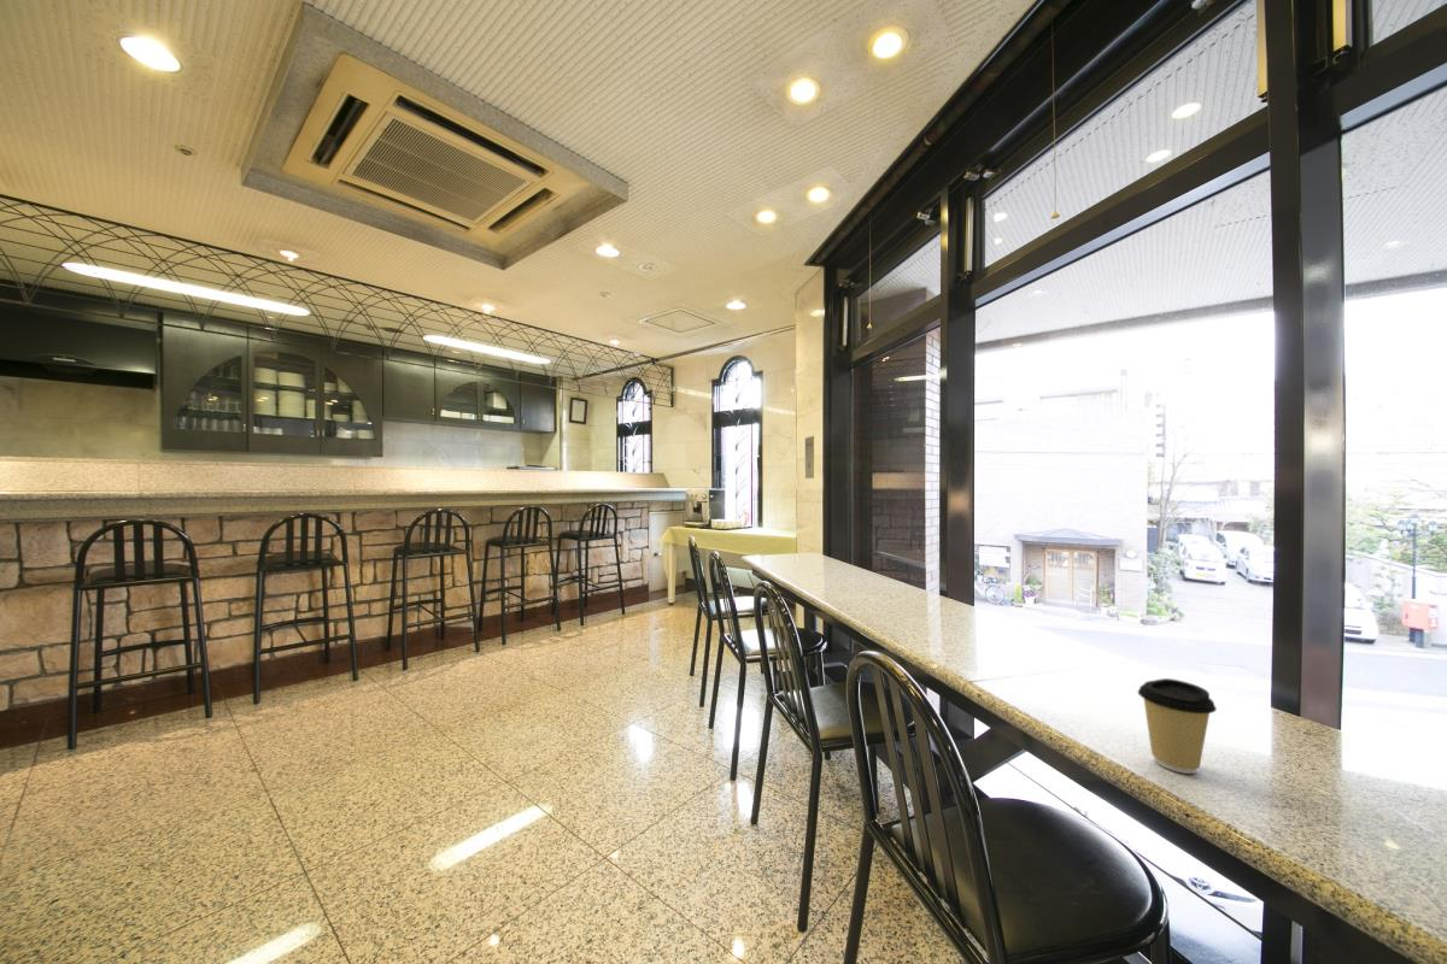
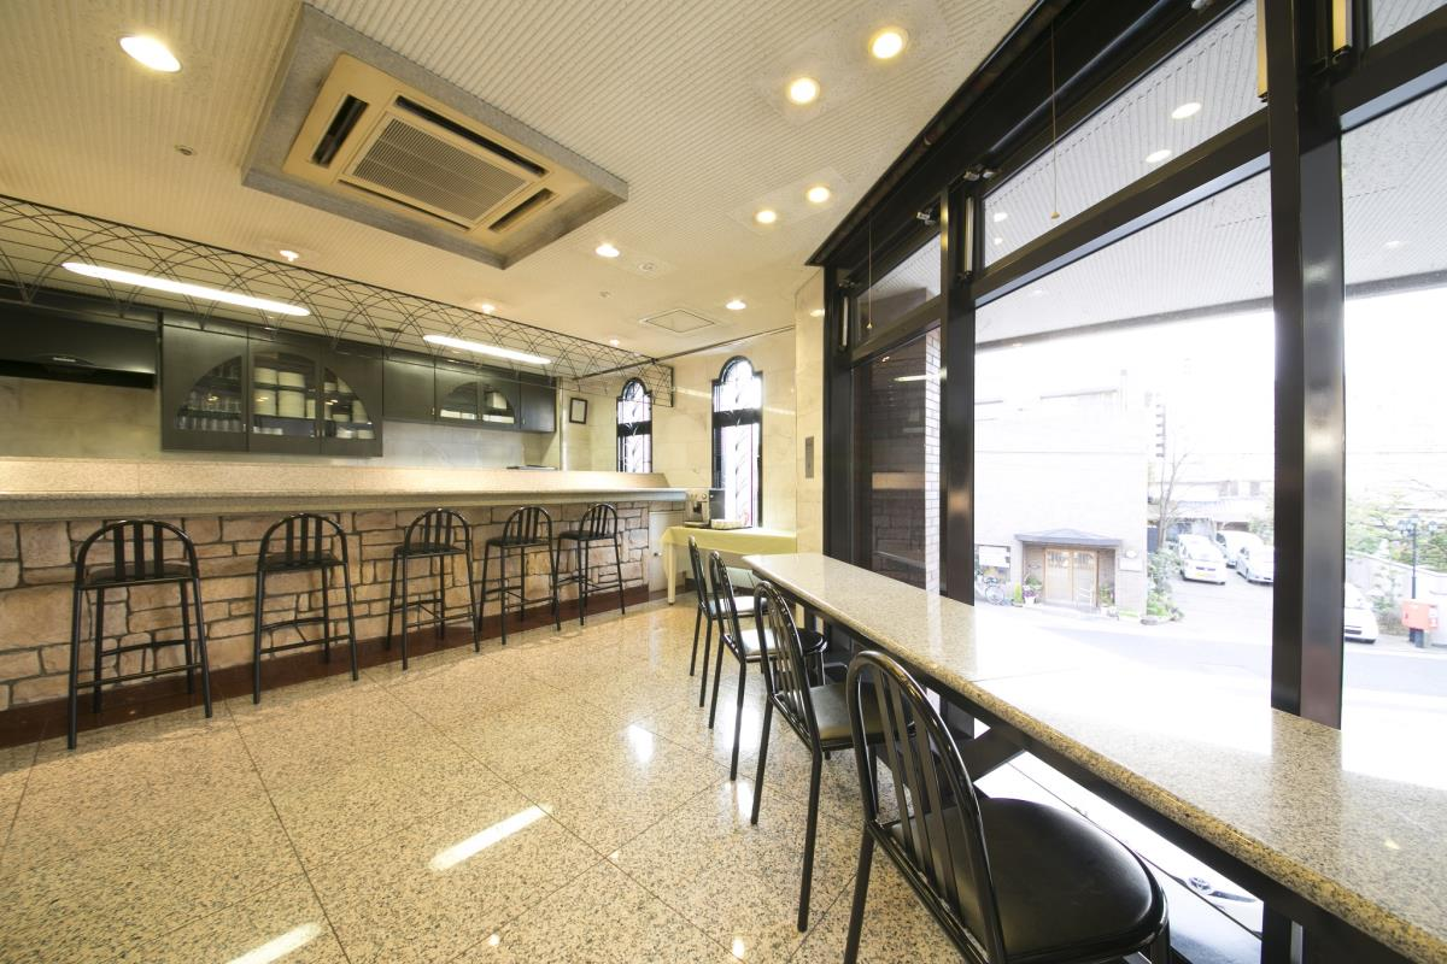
- coffee cup [1137,677,1218,775]
